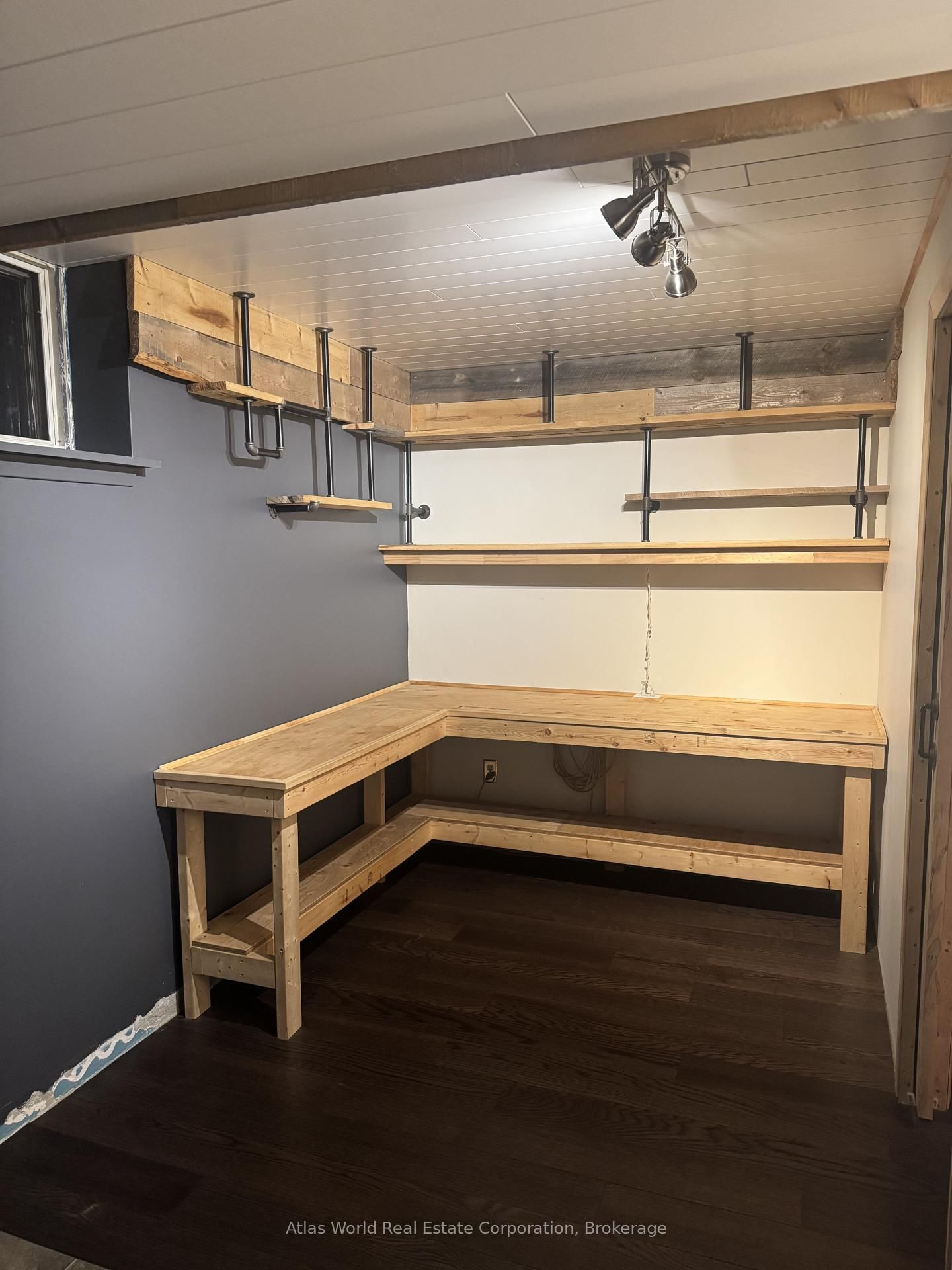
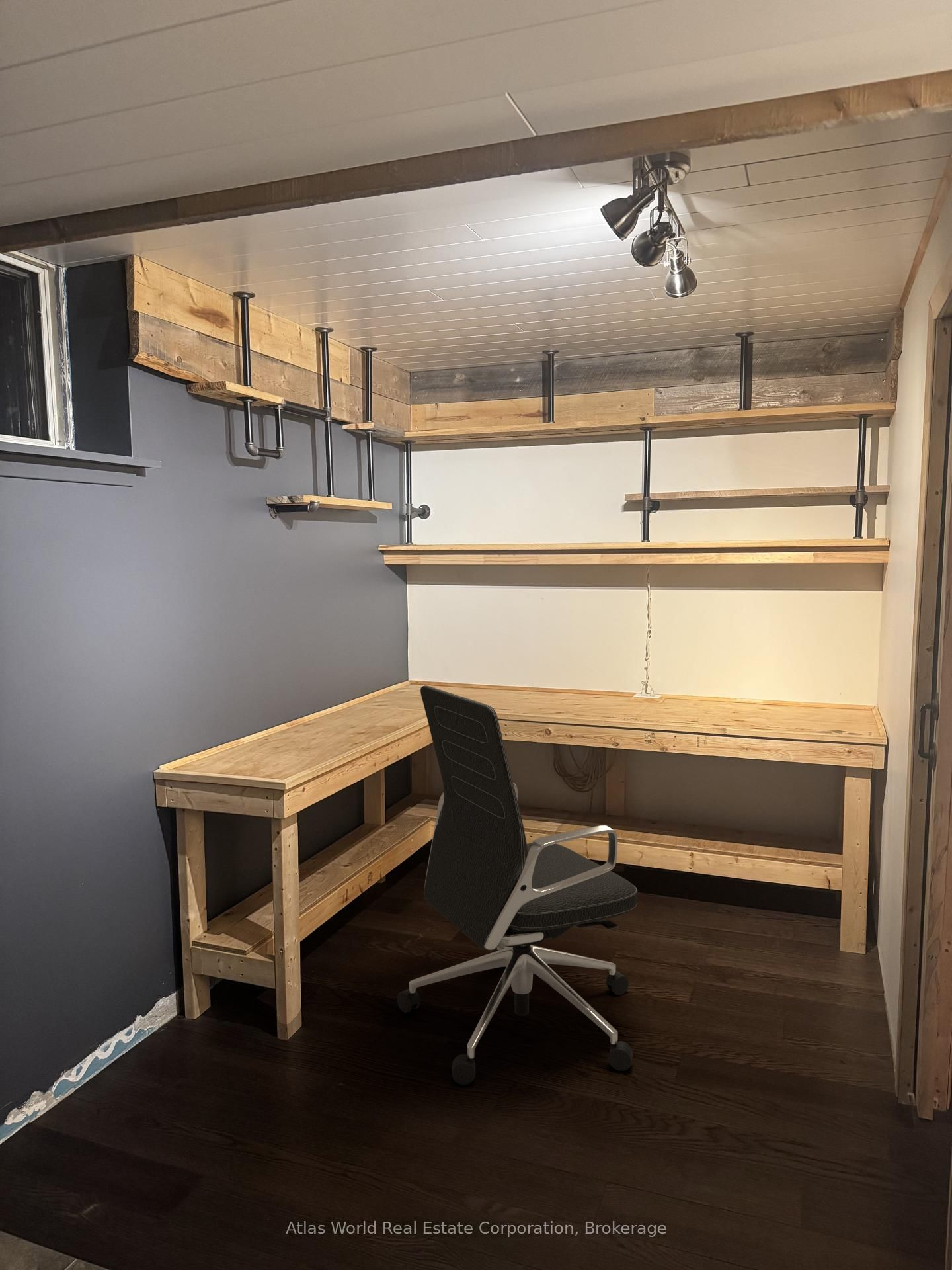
+ office chair [397,685,638,1085]
